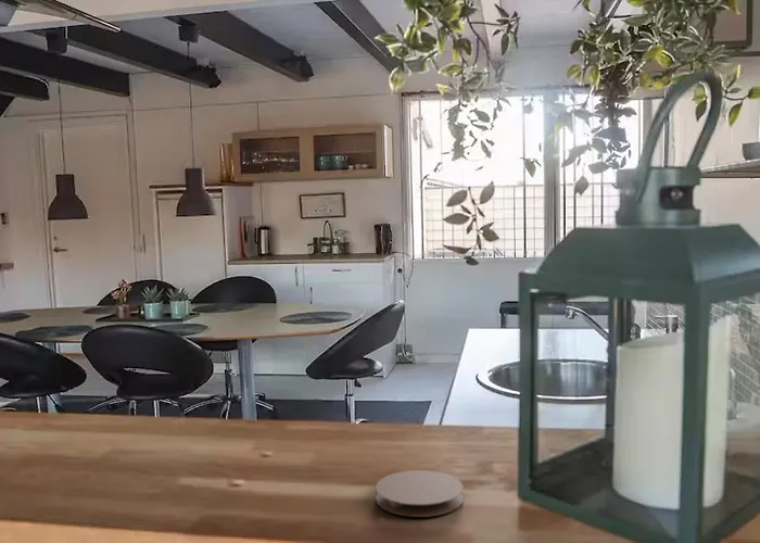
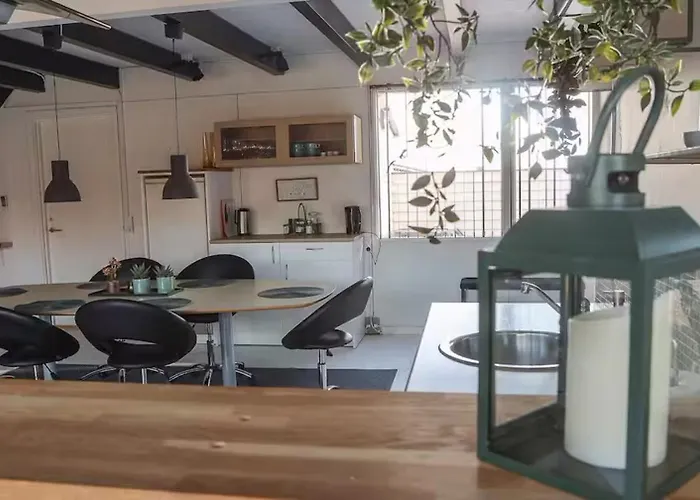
- coaster [375,469,465,518]
